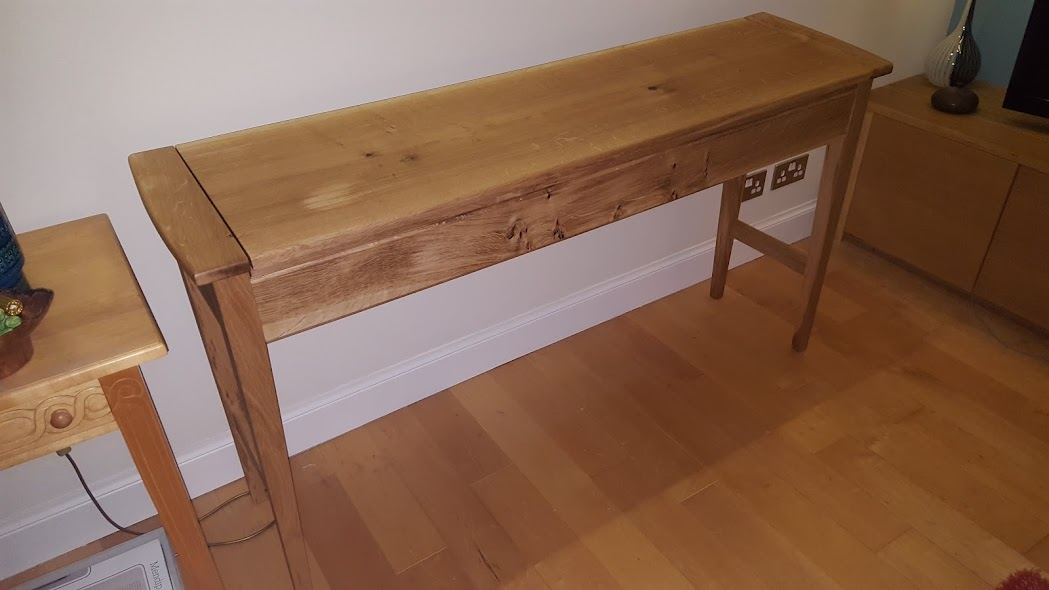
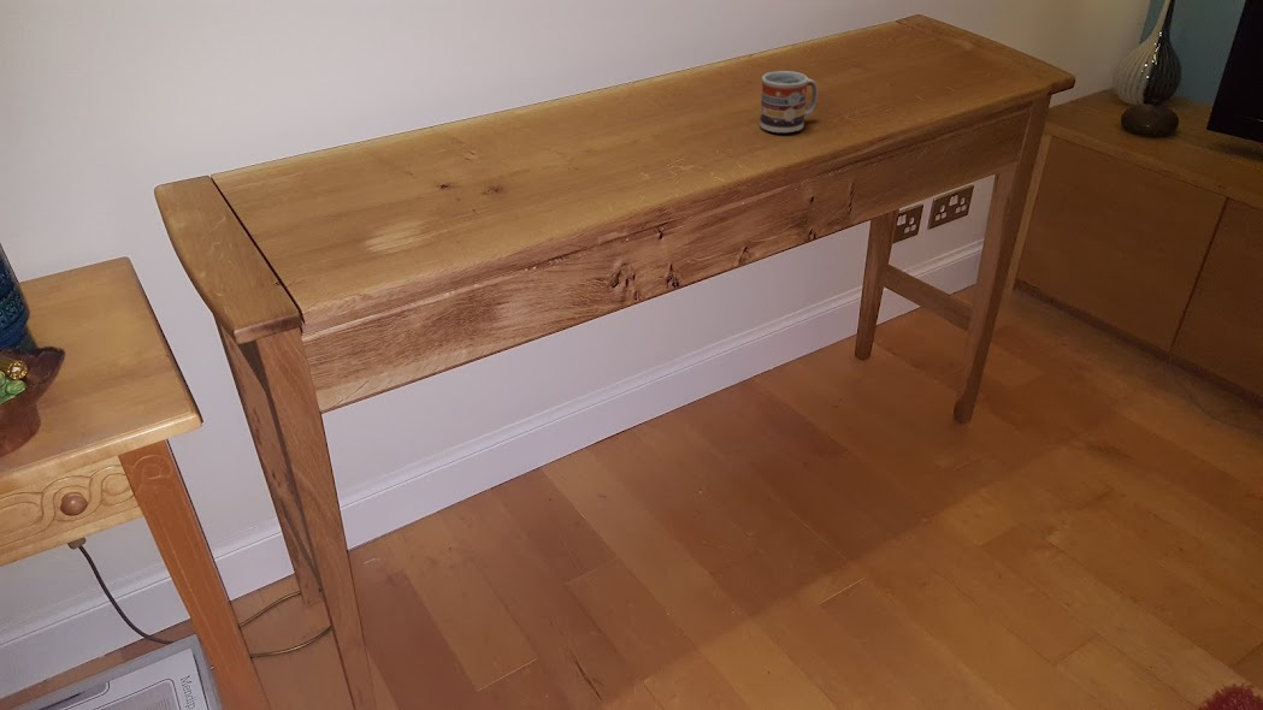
+ cup [759,70,819,134]
